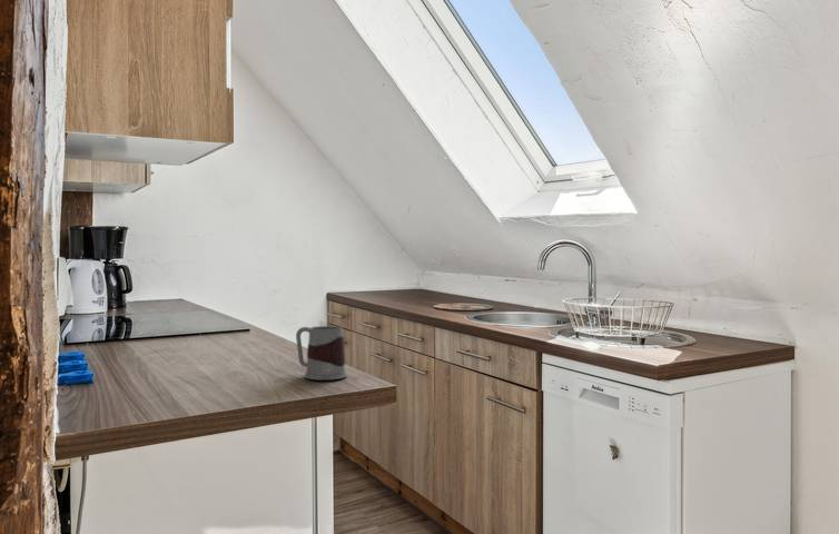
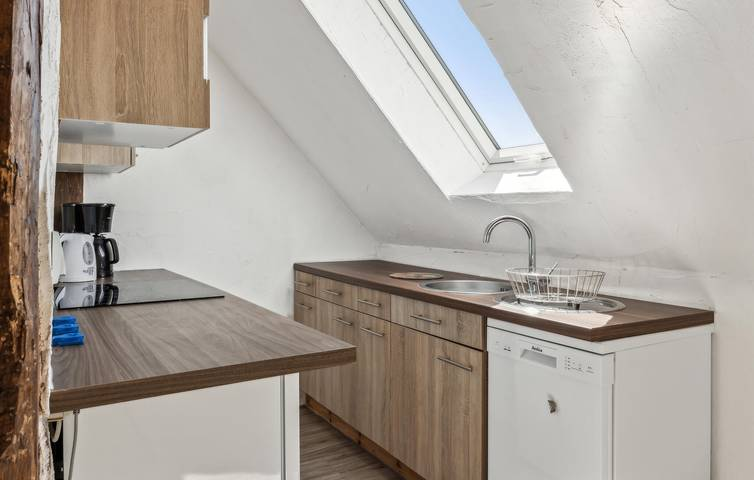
- mug [295,325,348,382]
